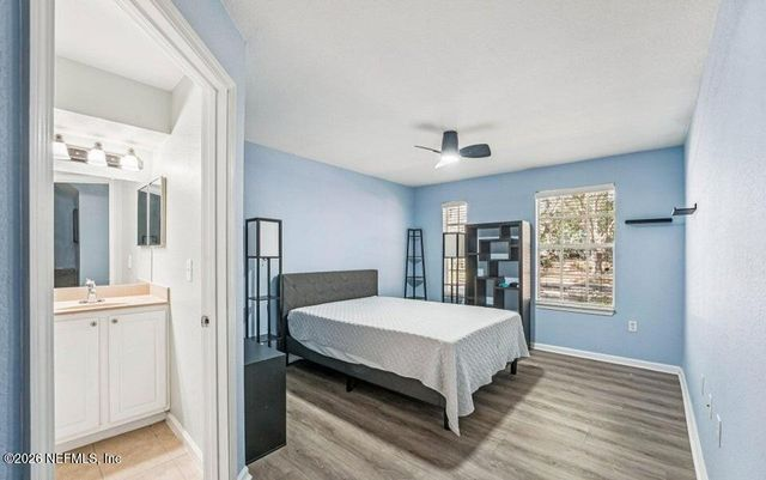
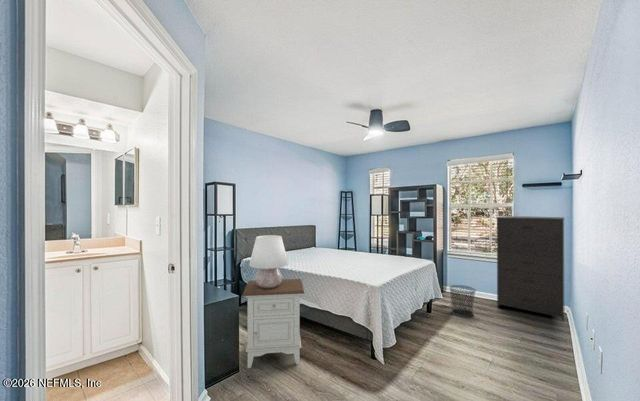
+ dresser [495,215,566,323]
+ waste bin [449,284,477,318]
+ table lamp [248,234,289,289]
+ nightstand [241,278,305,369]
